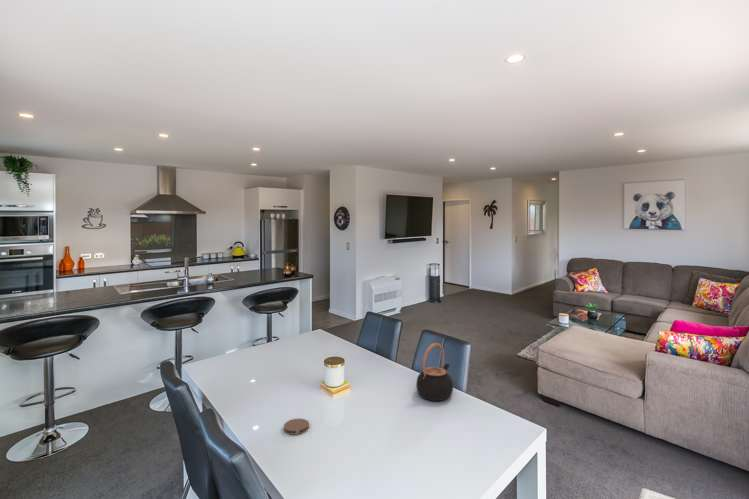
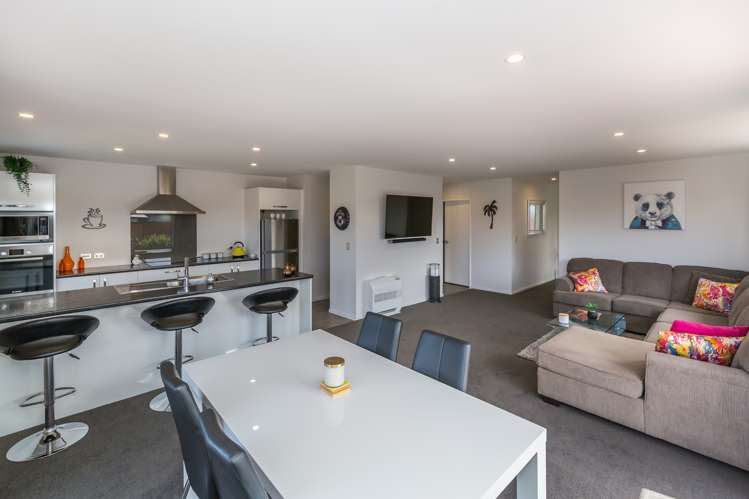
- teapot [415,342,454,402]
- coaster [283,418,310,436]
